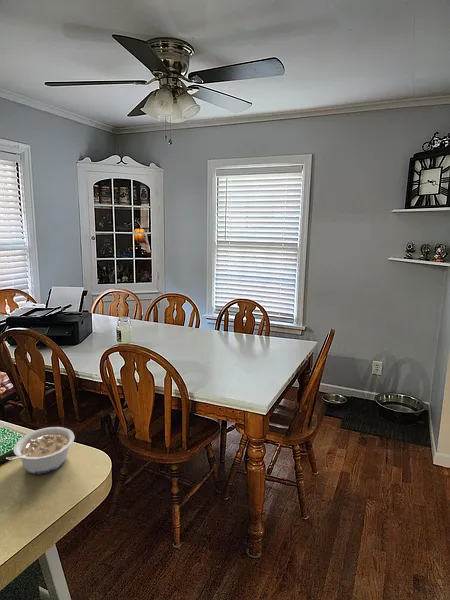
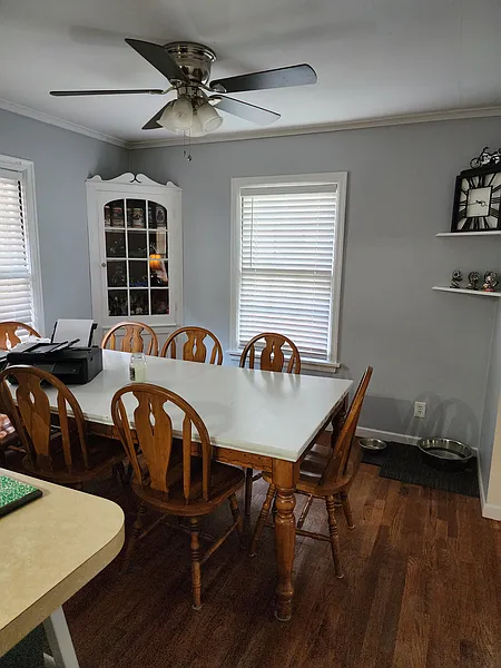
- legume [5,426,76,475]
